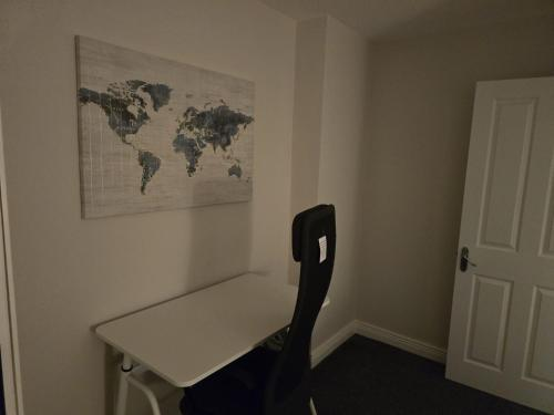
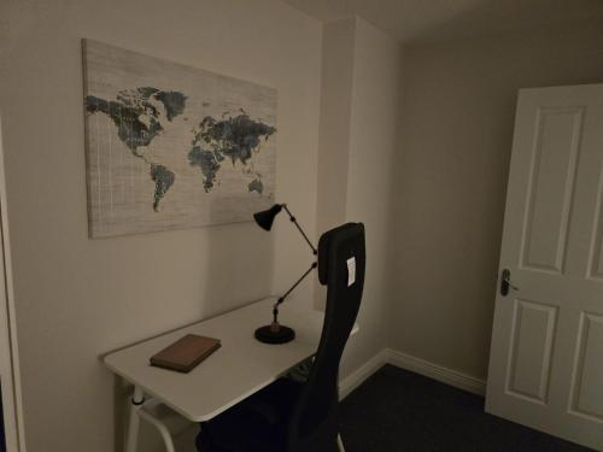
+ desk lamp [252,201,318,345]
+ notebook [148,333,222,372]
